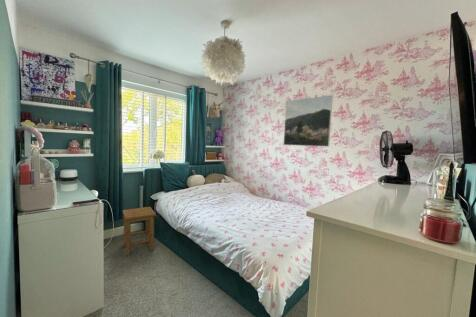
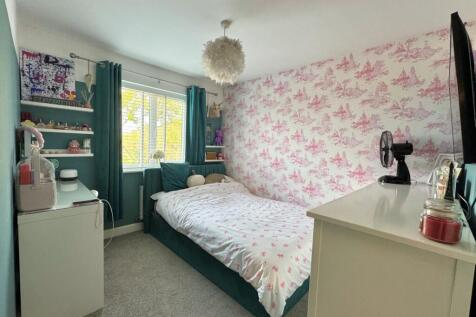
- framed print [283,94,334,148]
- stool [121,206,157,257]
